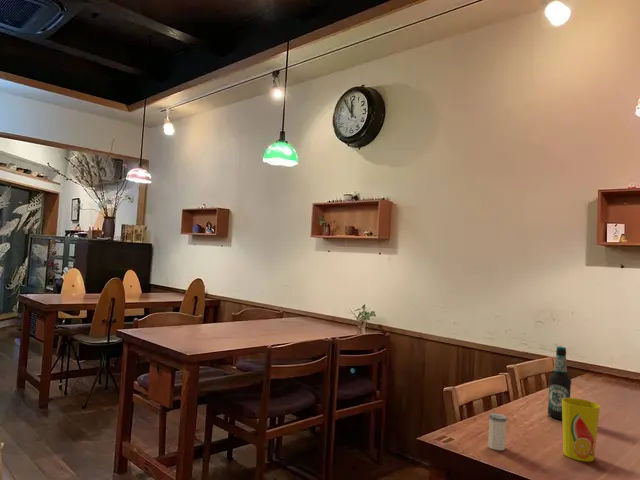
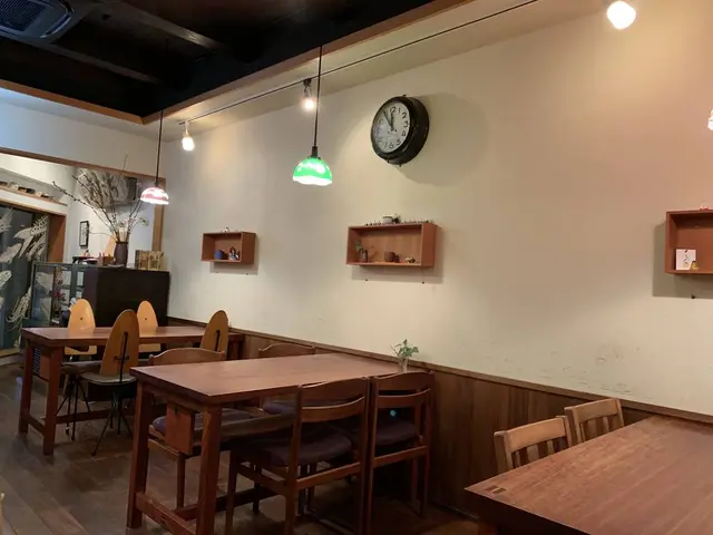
- bottle [547,346,572,420]
- cup [561,397,601,463]
- salt shaker [487,412,508,451]
